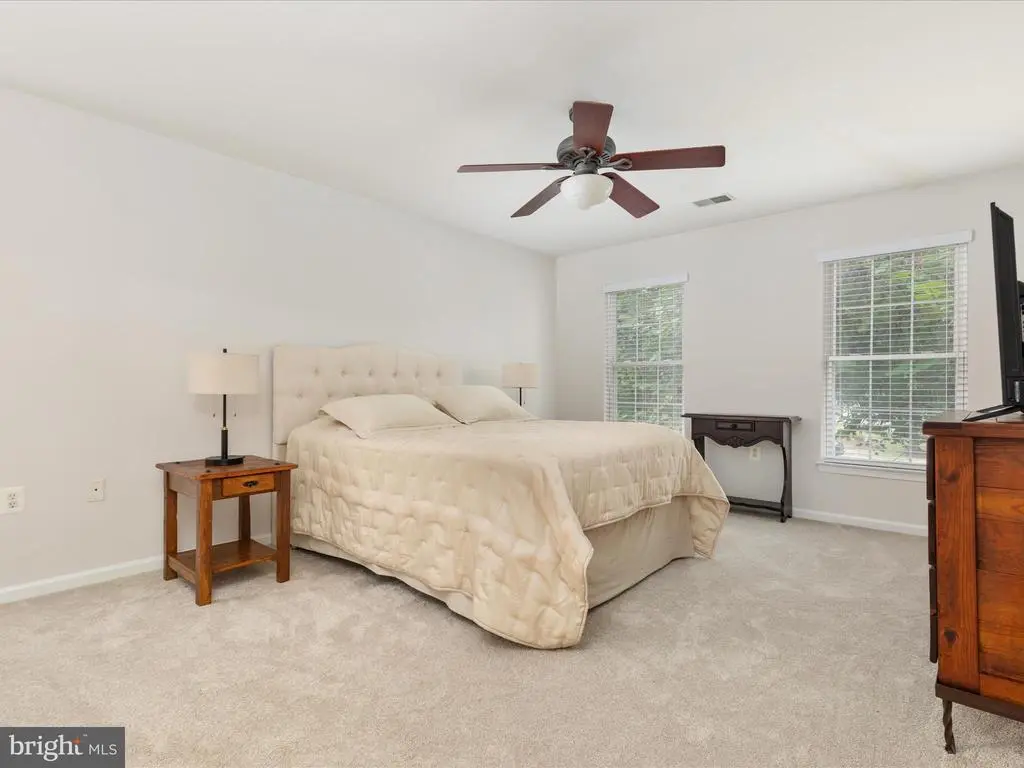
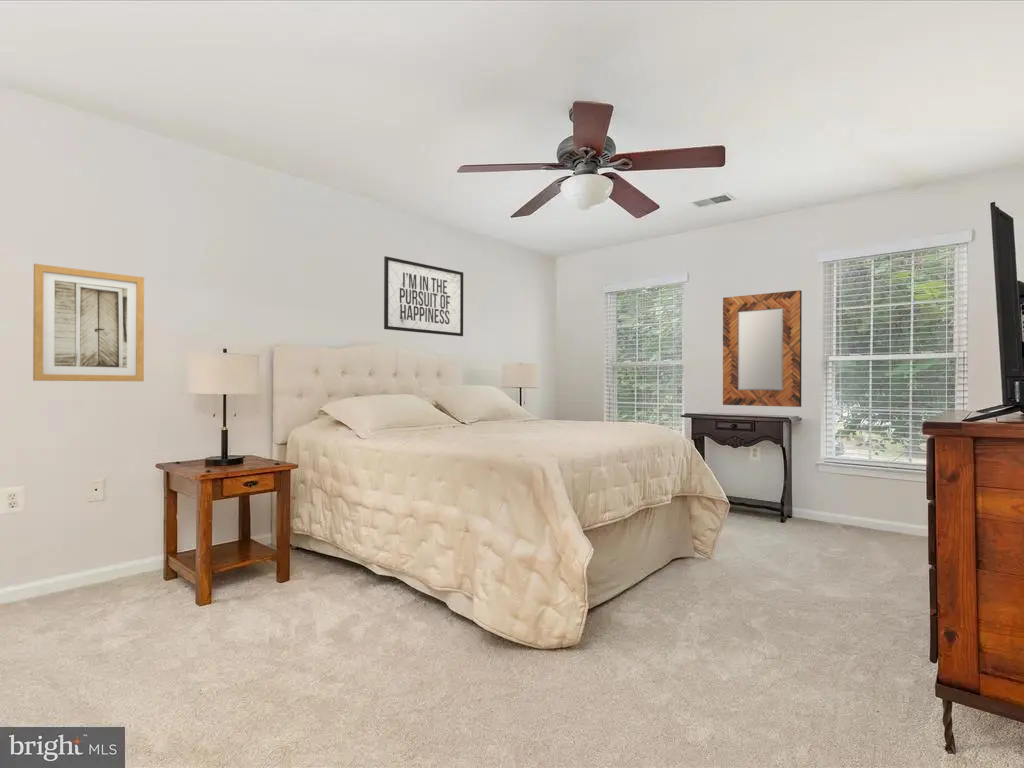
+ home mirror [722,289,803,408]
+ wall art [32,263,145,382]
+ mirror [383,255,464,337]
